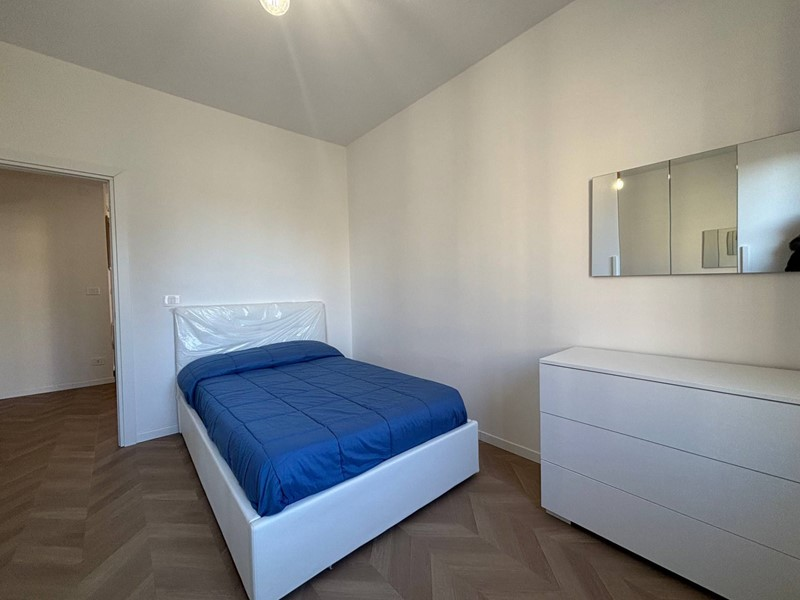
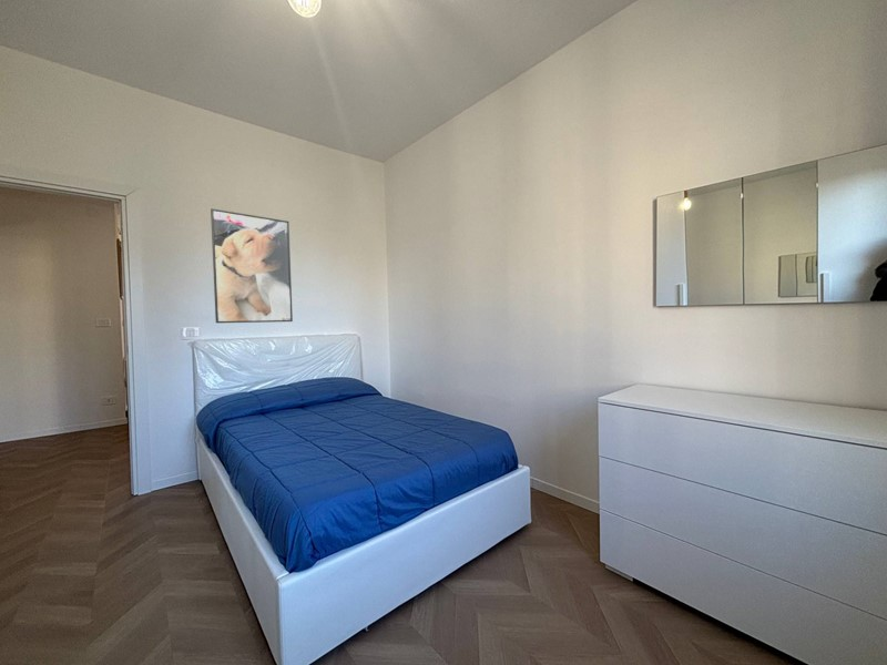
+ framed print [210,207,294,324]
